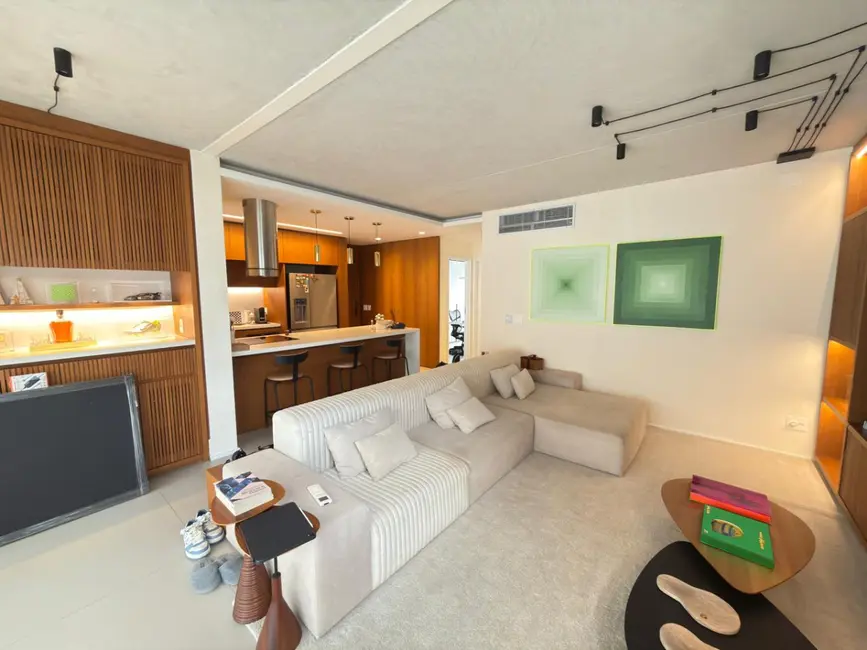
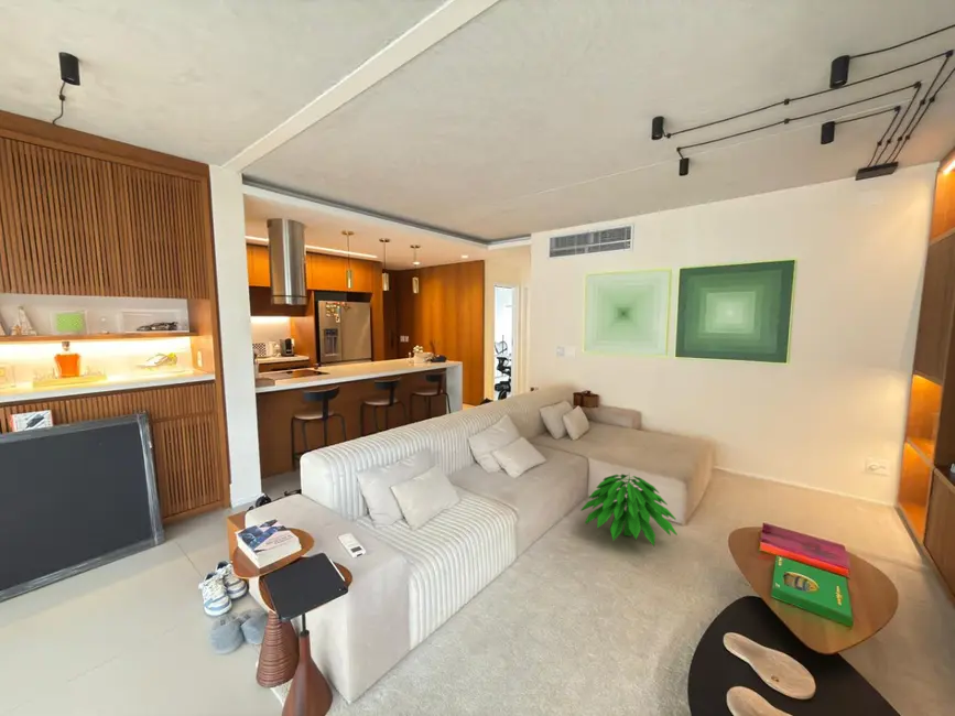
+ indoor plant [579,473,679,547]
